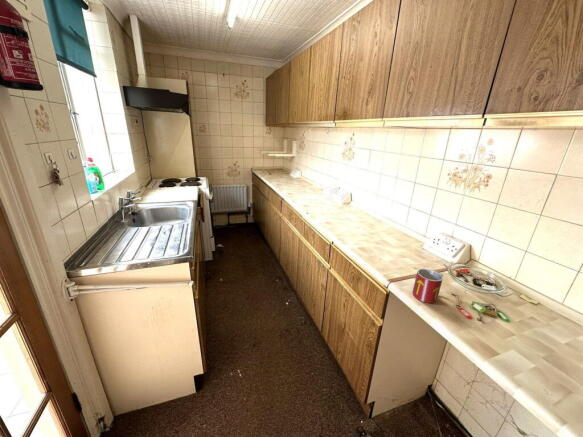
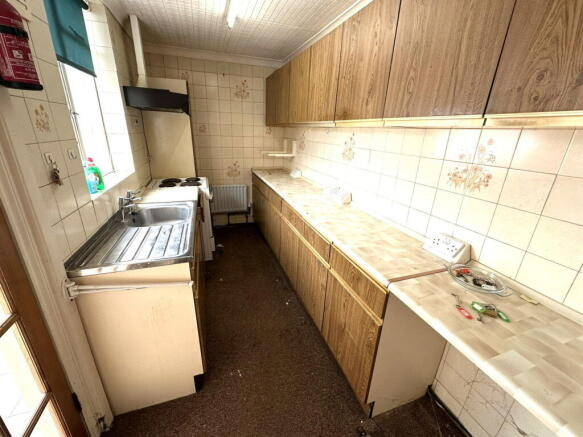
- mug [411,268,444,304]
